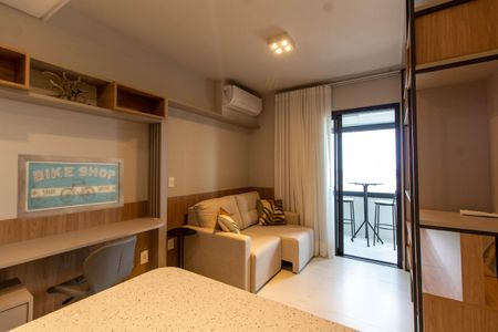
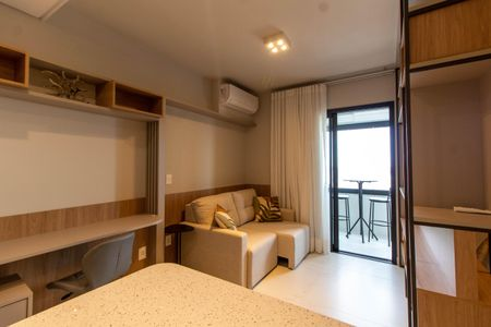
- wall art [15,153,125,221]
